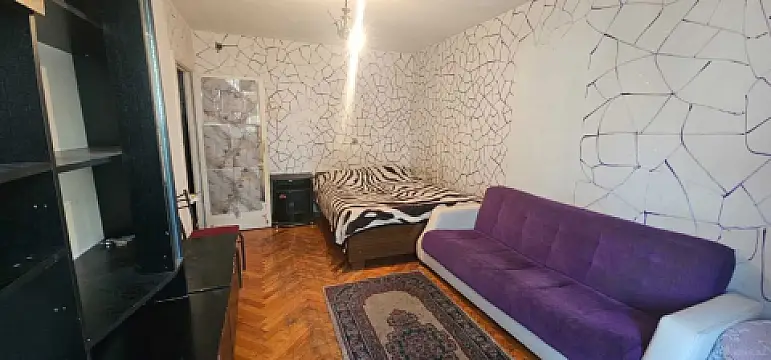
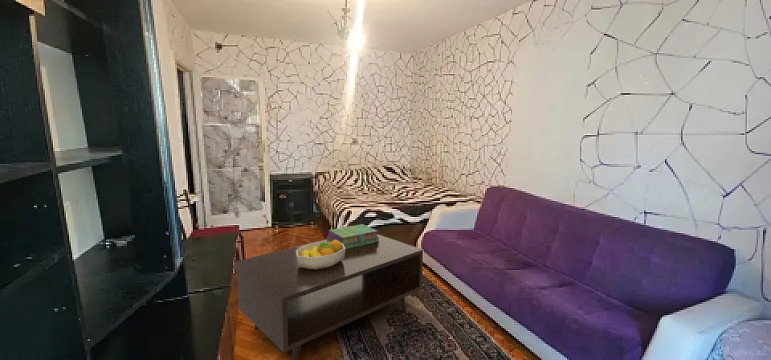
+ coffee table [236,233,424,360]
+ stack of books [326,223,380,249]
+ fruit bowl [296,240,345,270]
